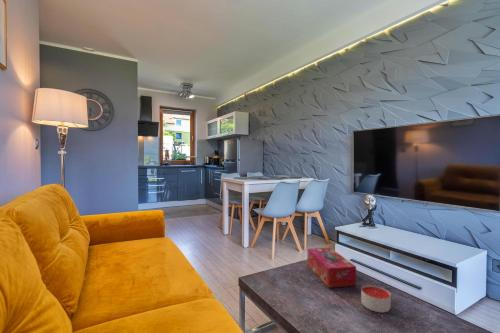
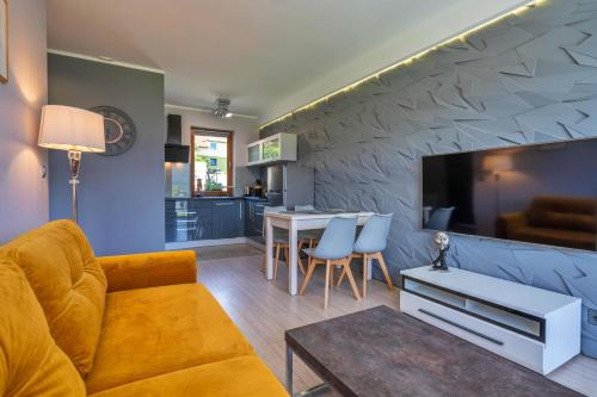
- tissue box [306,247,357,288]
- candle [360,284,392,313]
